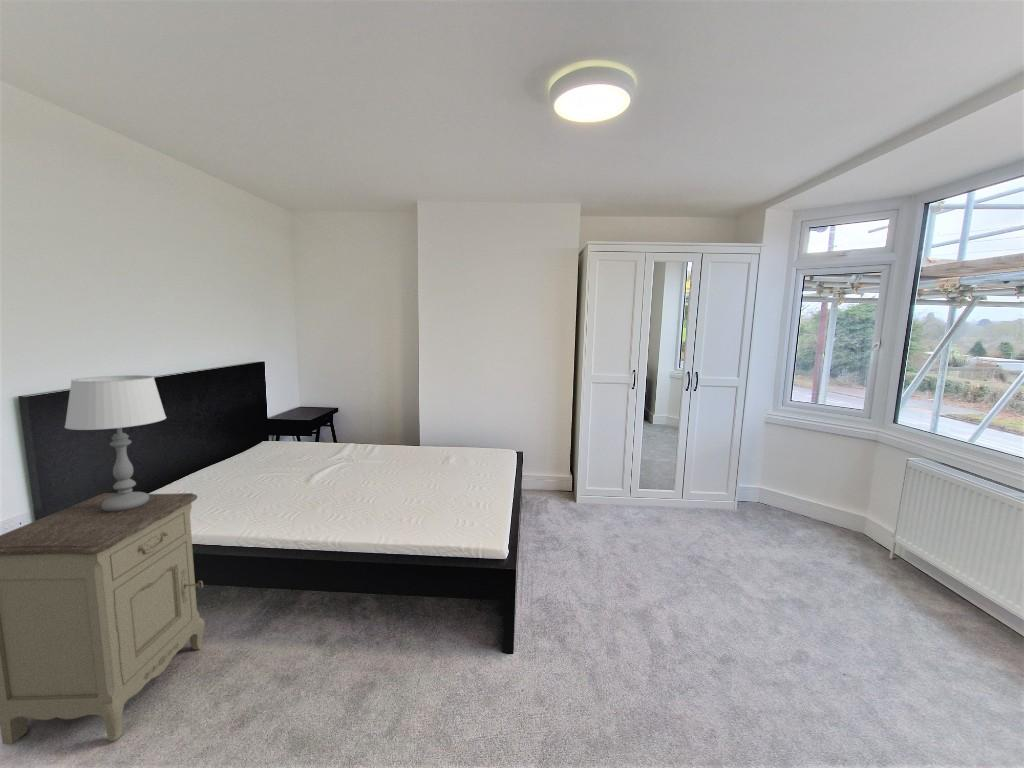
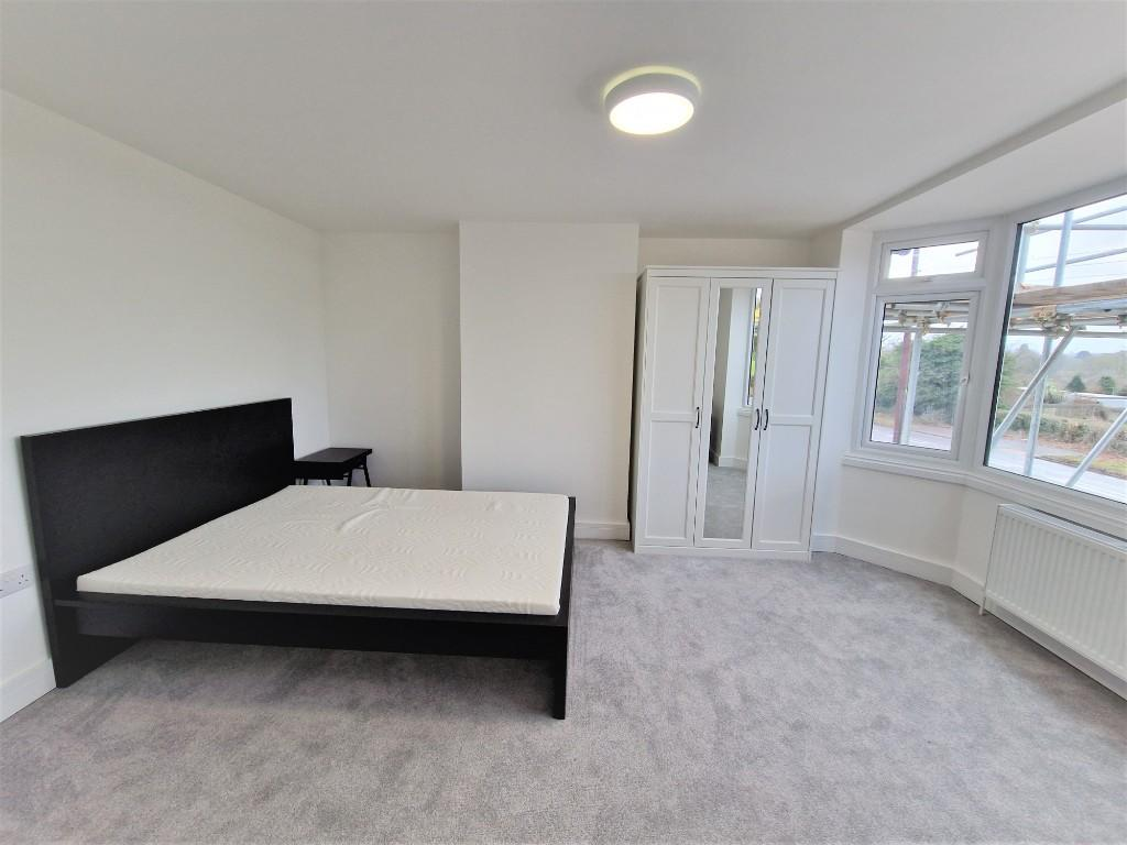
- nightstand [0,492,206,745]
- table lamp [63,374,167,512]
